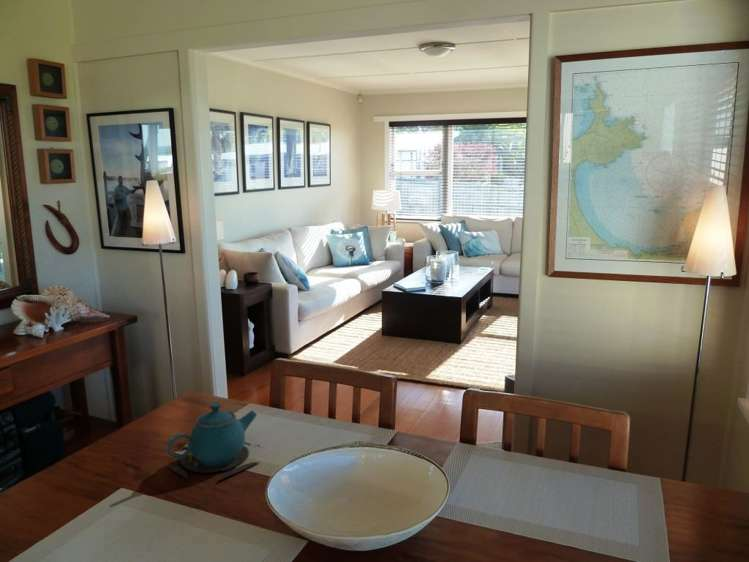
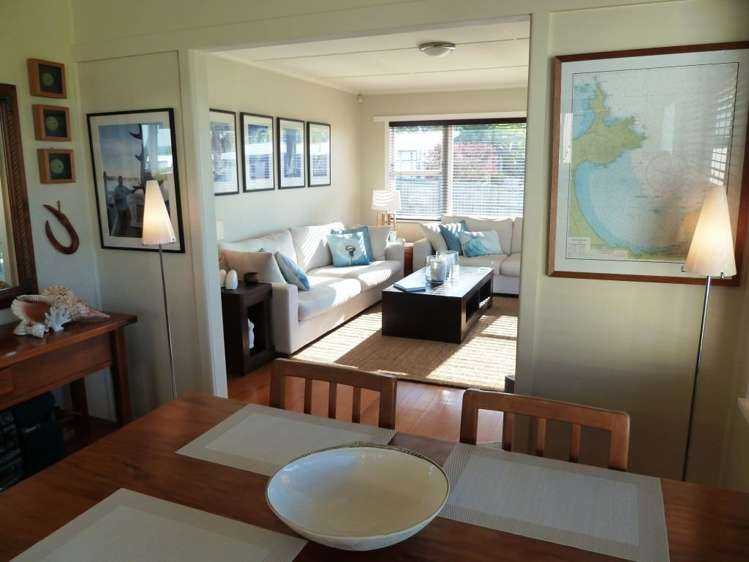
- teapot [165,401,264,481]
